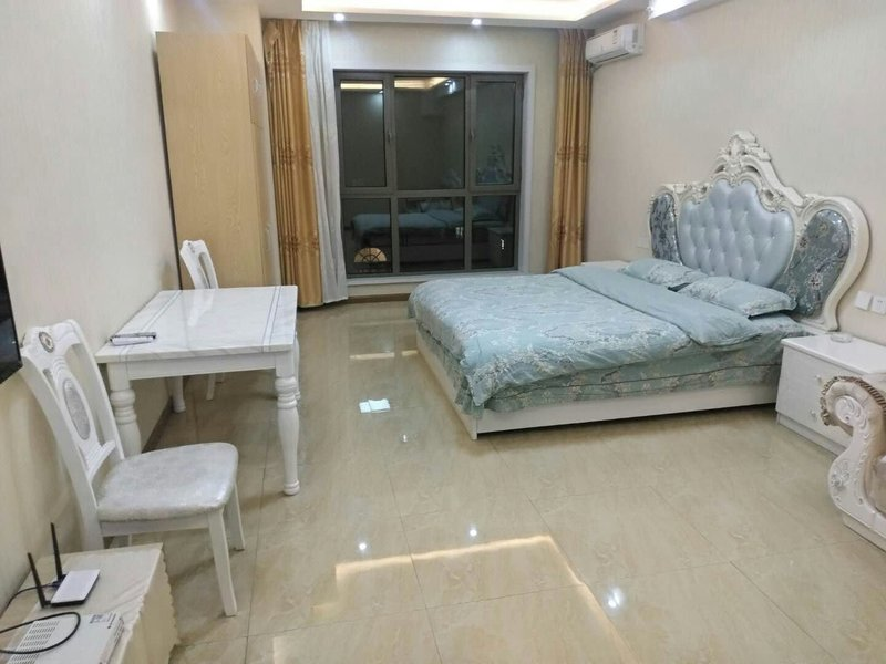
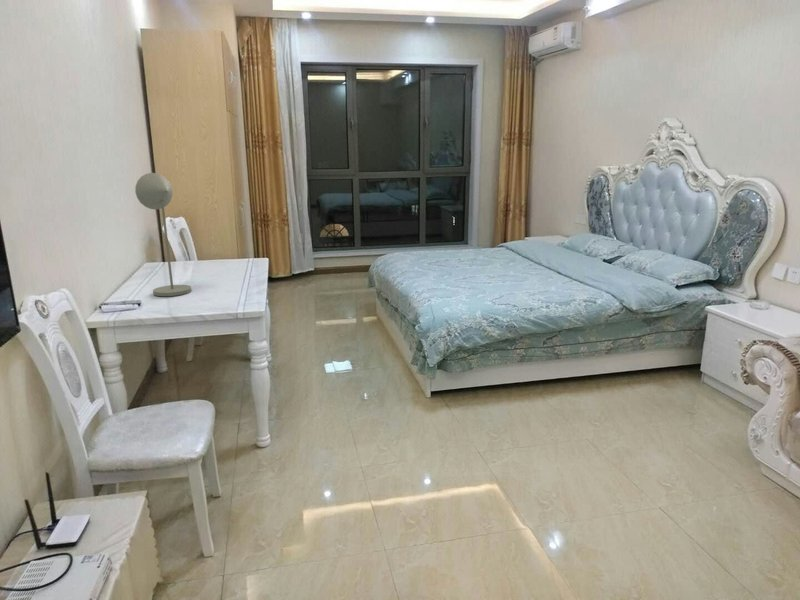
+ desk lamp [134,172,192,297]
